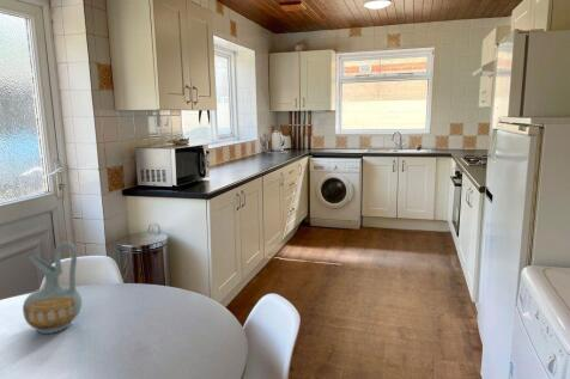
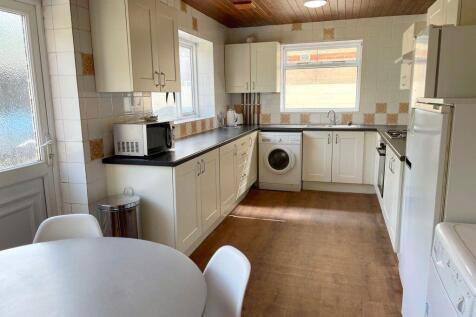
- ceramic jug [22,242,83,335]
